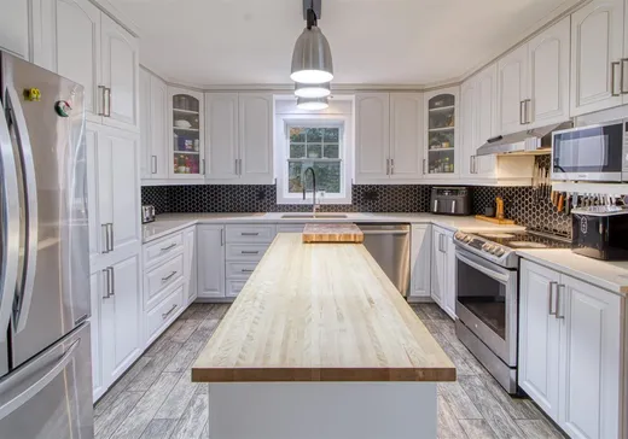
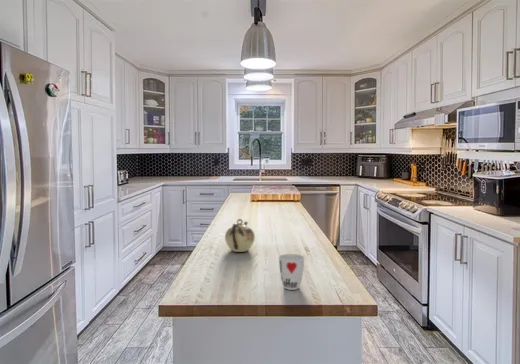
+ cup [278,253,305,291]
+ teapot [224,218,256,253]
